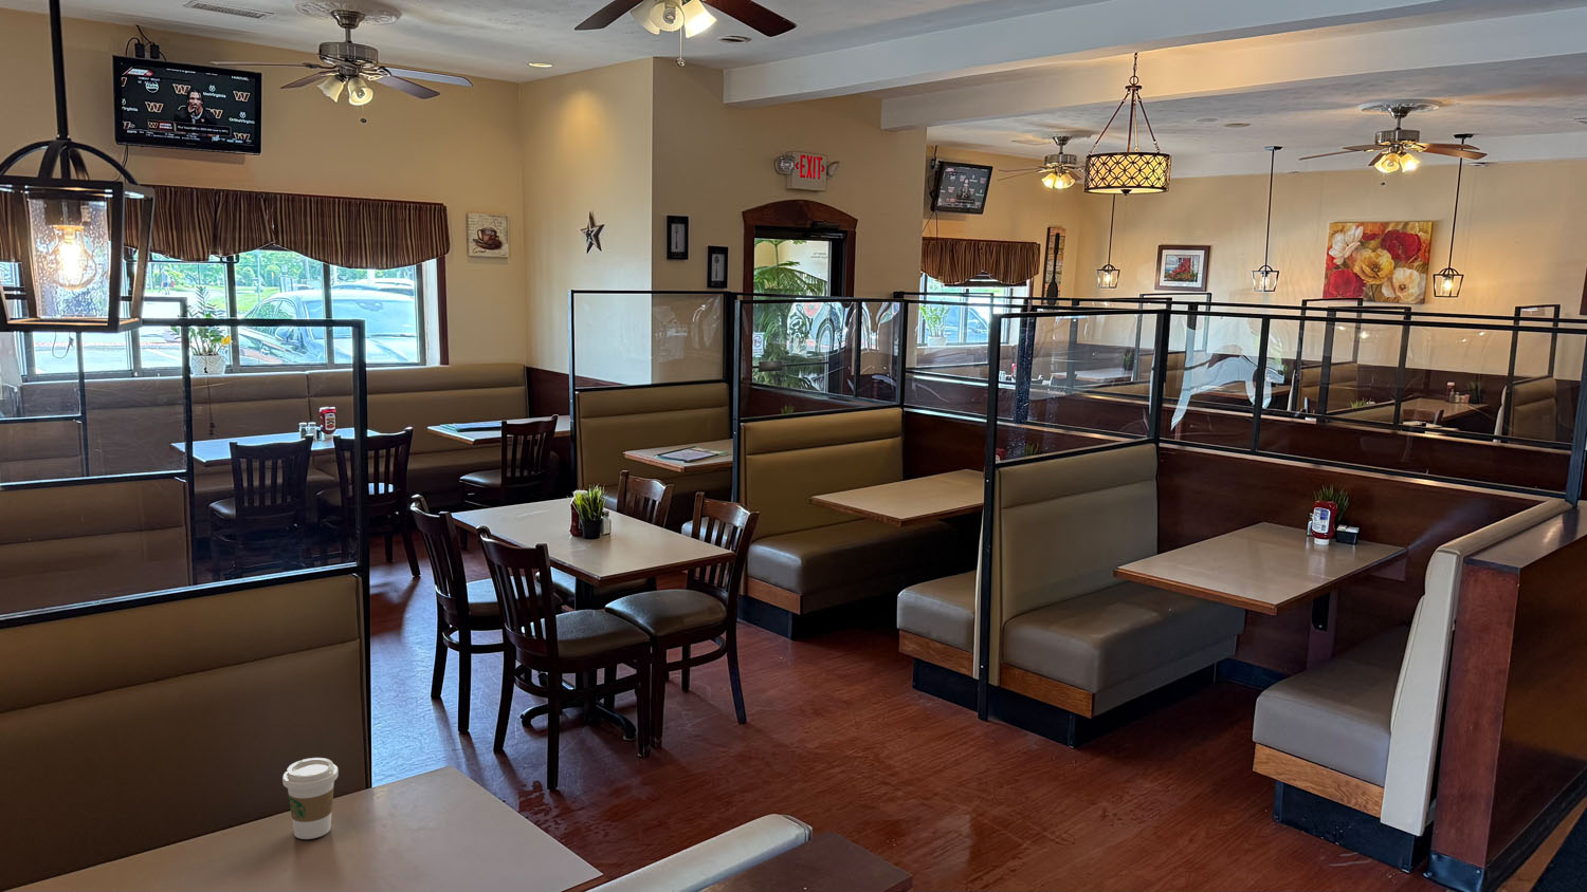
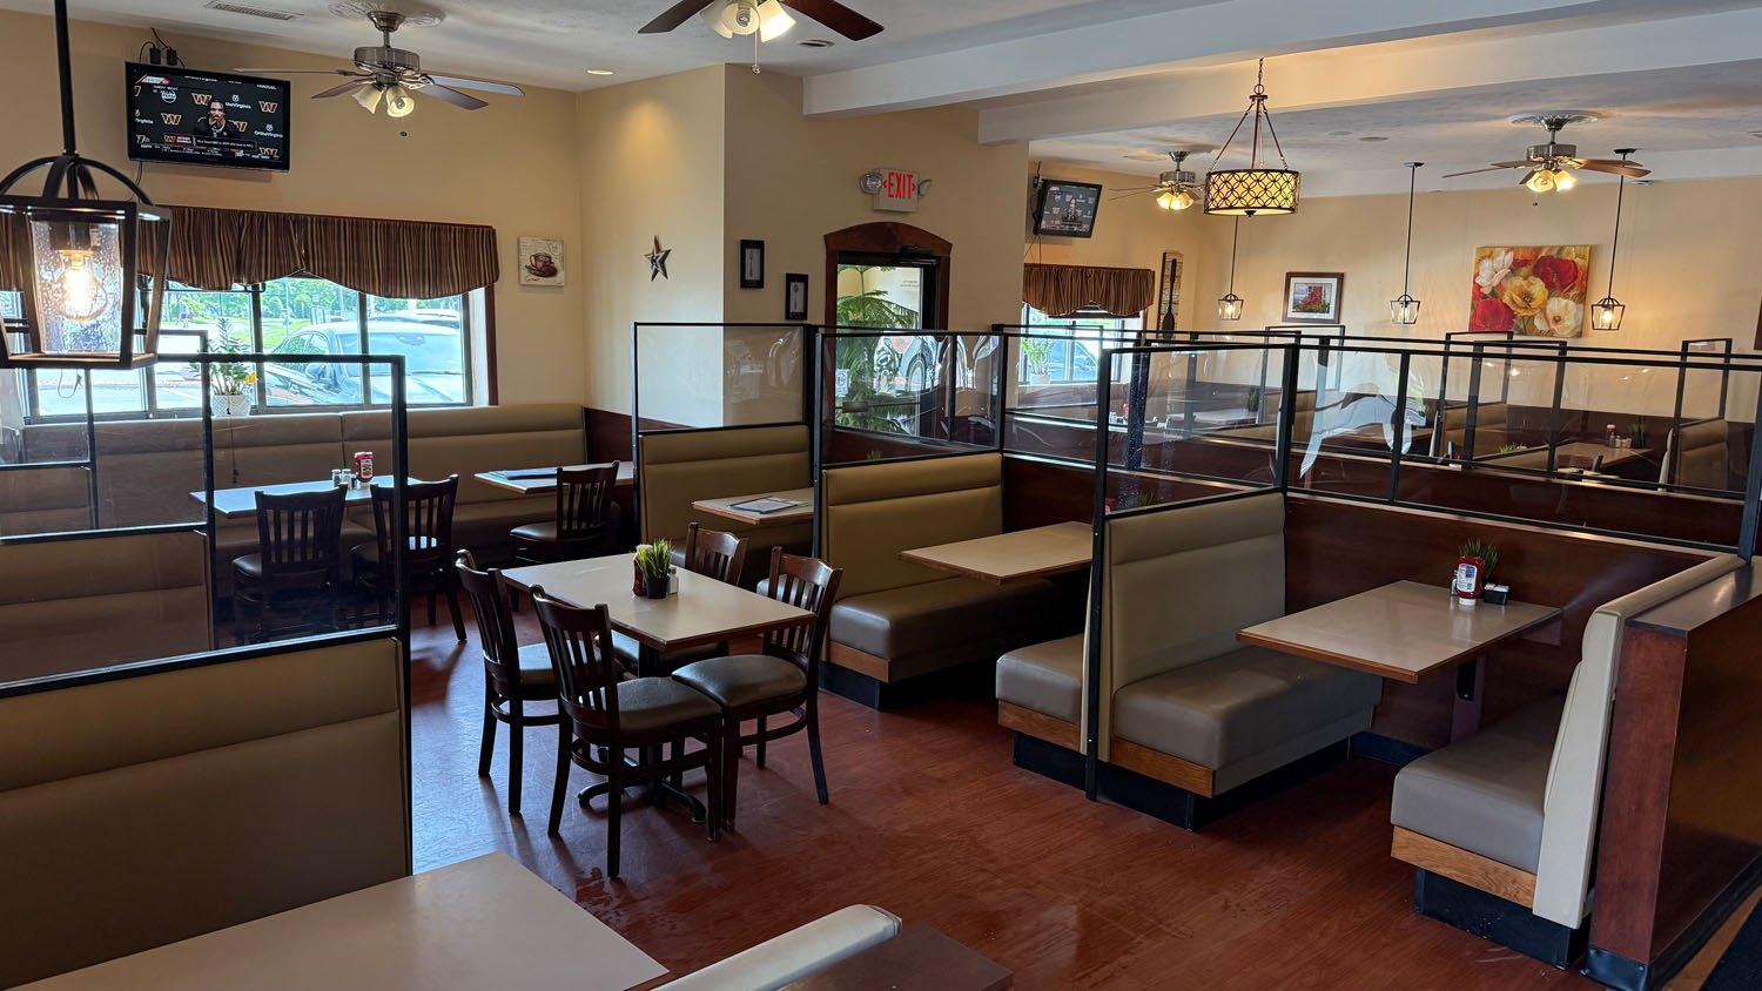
- coffee cup [281,757,340,840]
